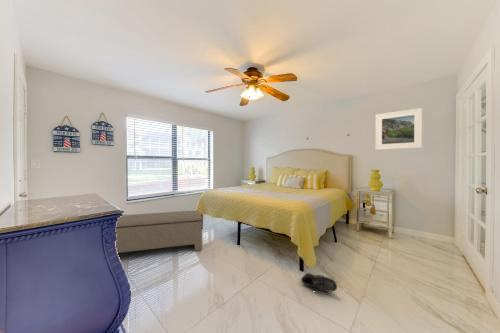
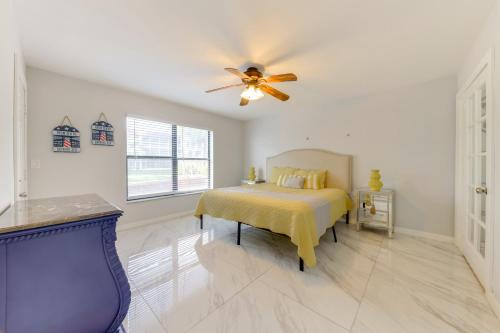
- bench [115,209,203,254]
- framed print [375,107,423,151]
- shoe [300,272,338,293]
